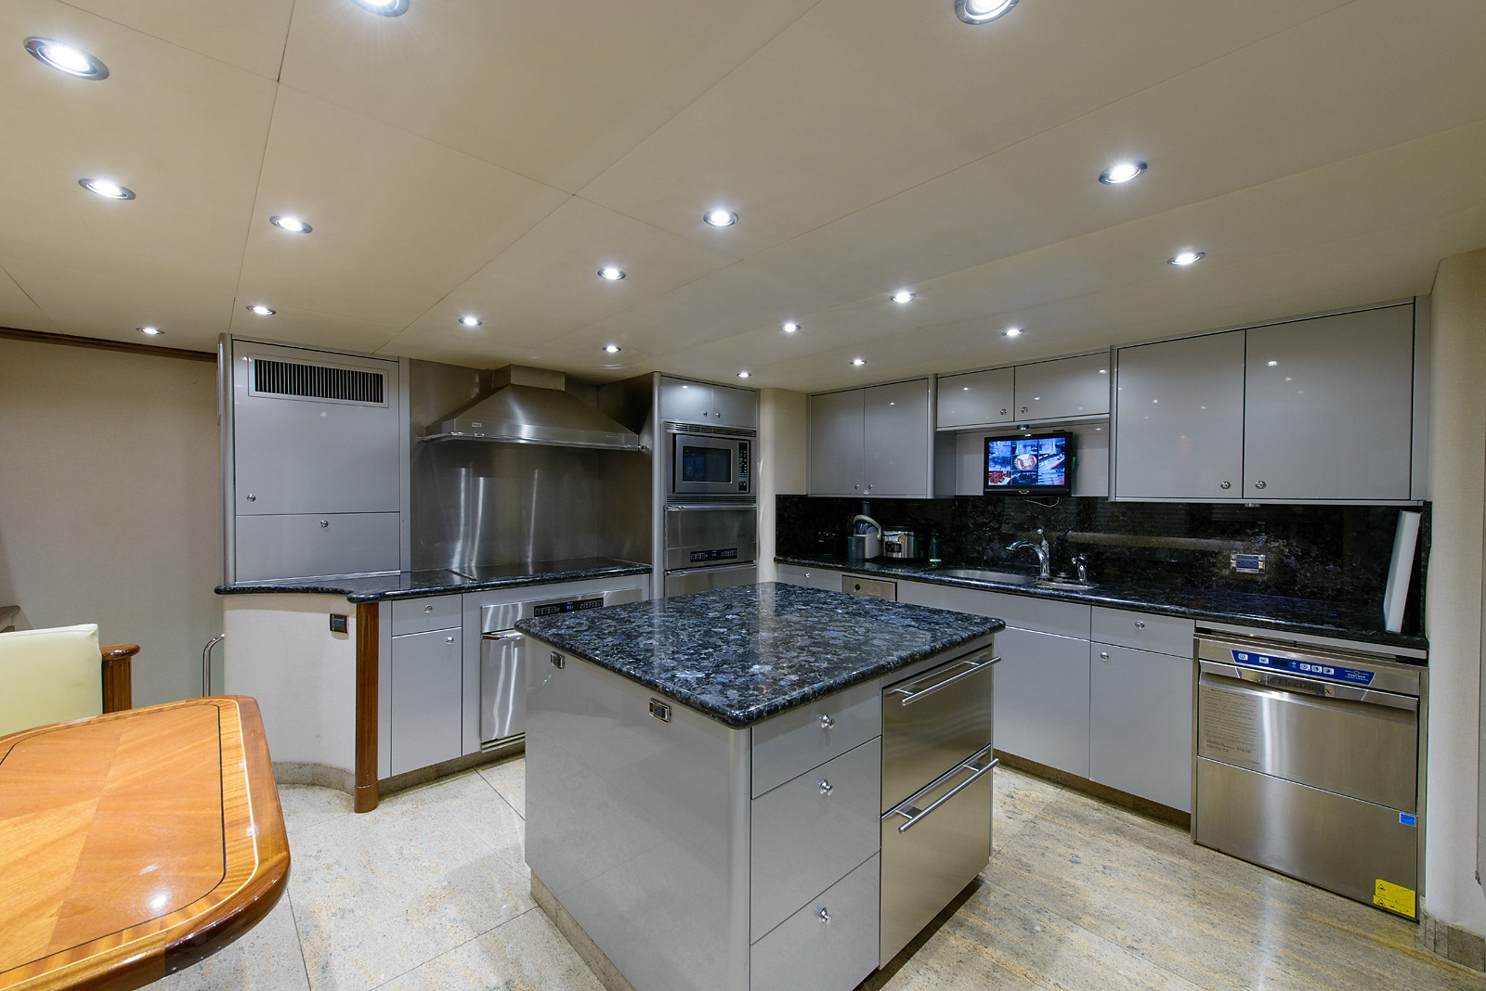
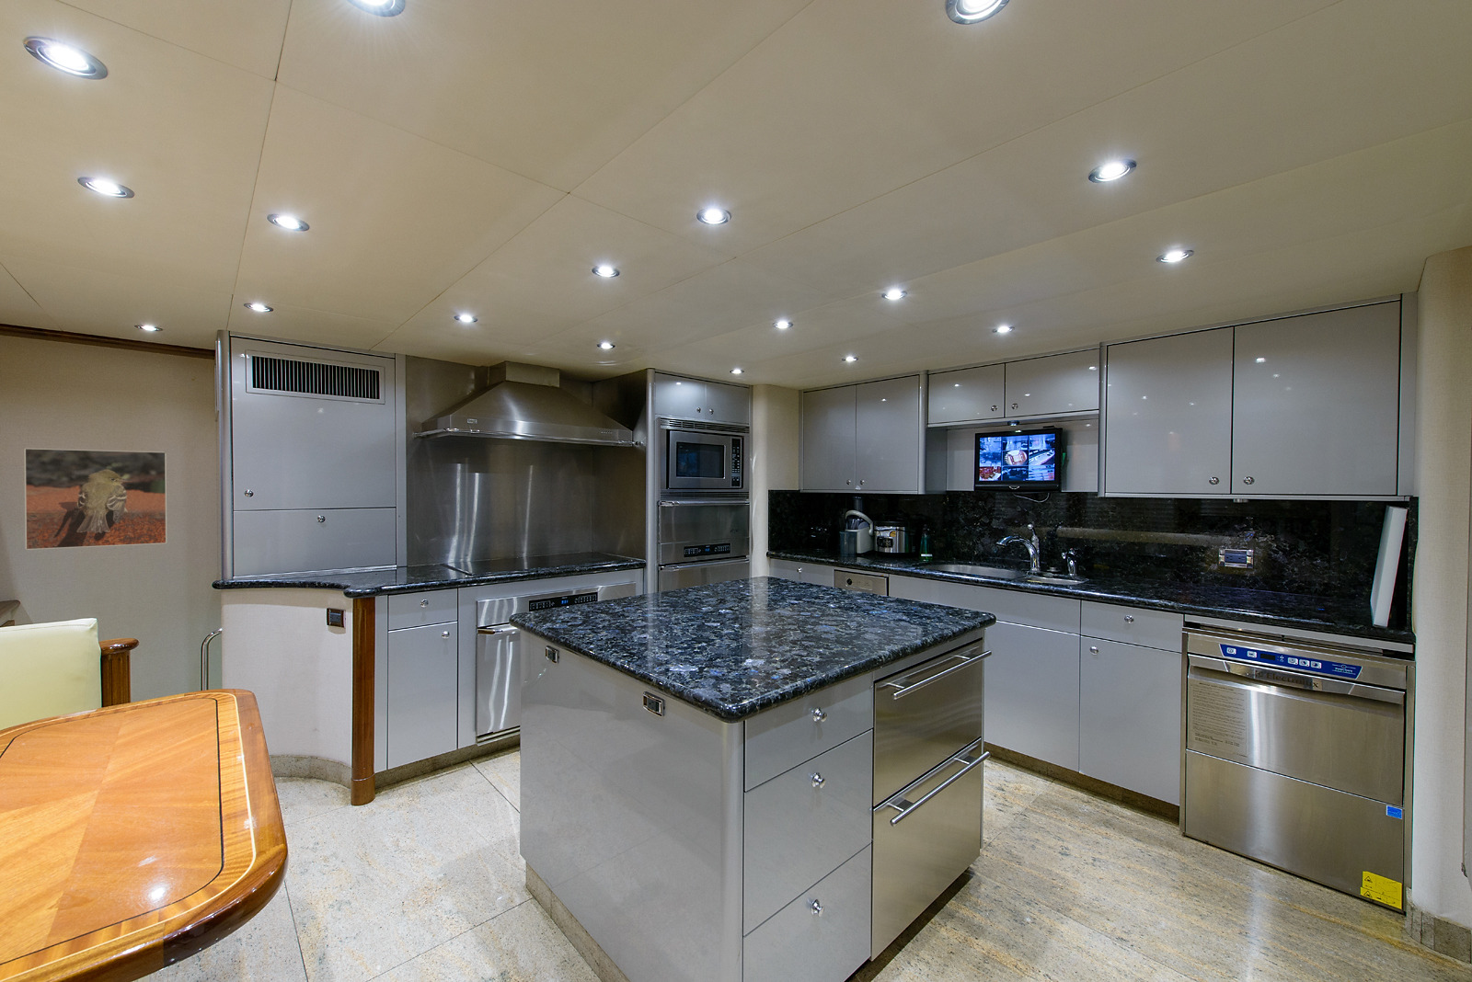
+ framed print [23,447,169,551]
